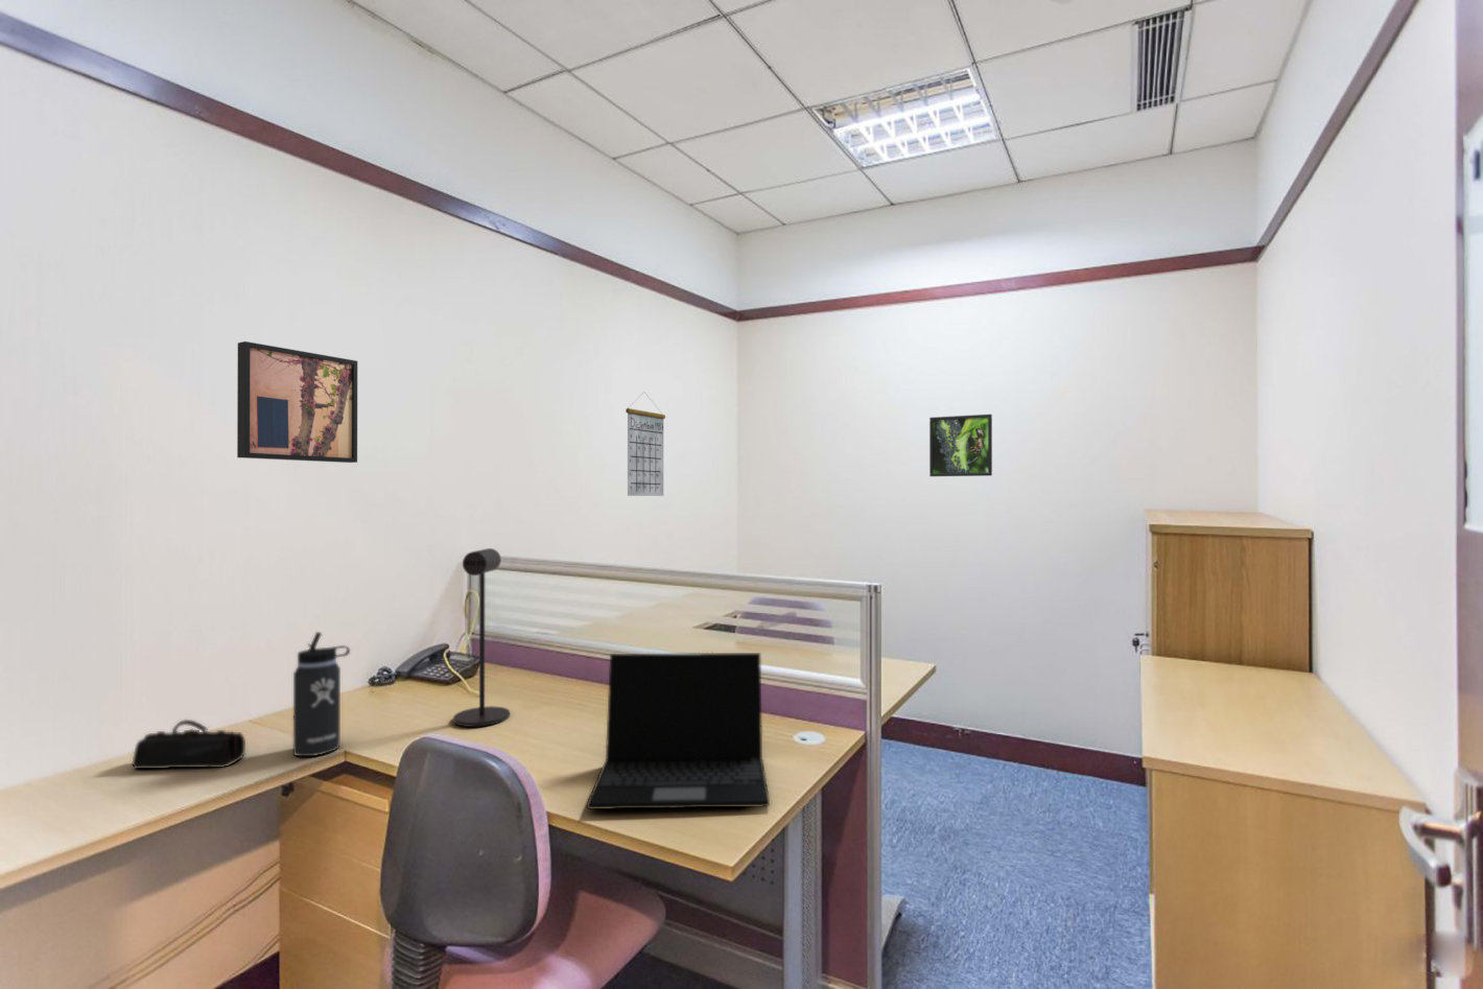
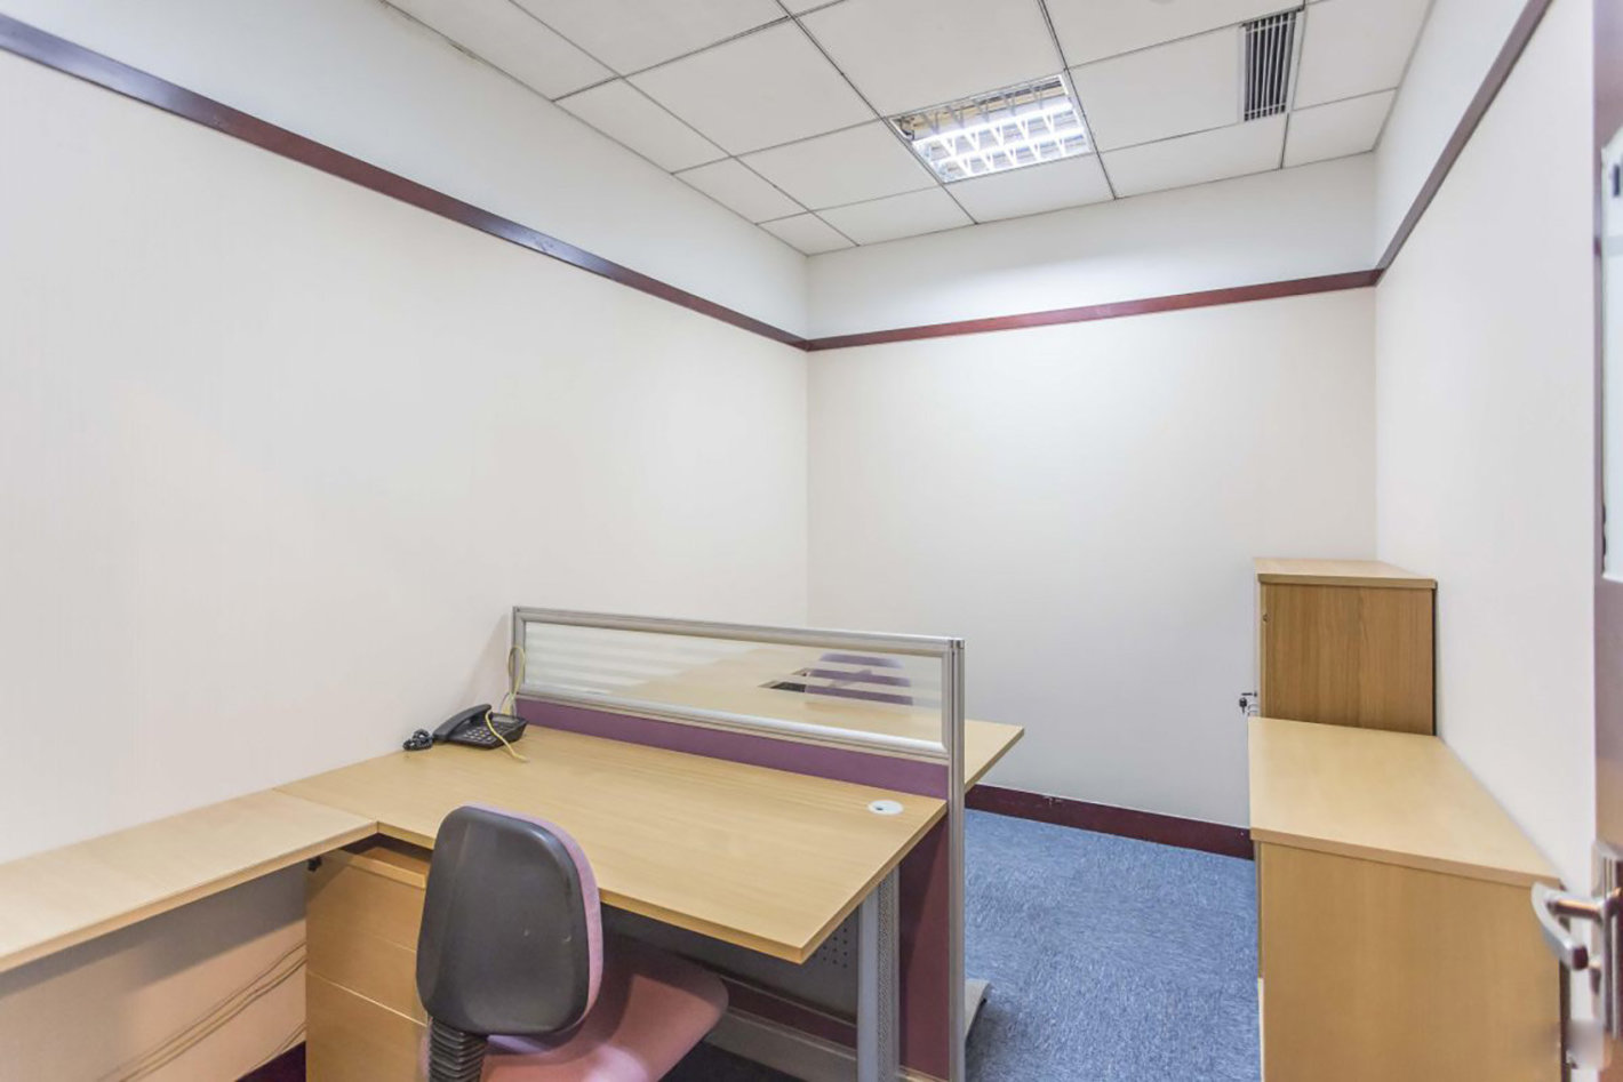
- thermos bottle [292,630,351,757]
- pencil case [130,719,246,769]
- wall art [236,340,359,464]
- laptop [586,651,771,810]
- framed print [928,414,993,477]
- calendar [625,391,666,497]
- desk lamp [452,547,511,727]
